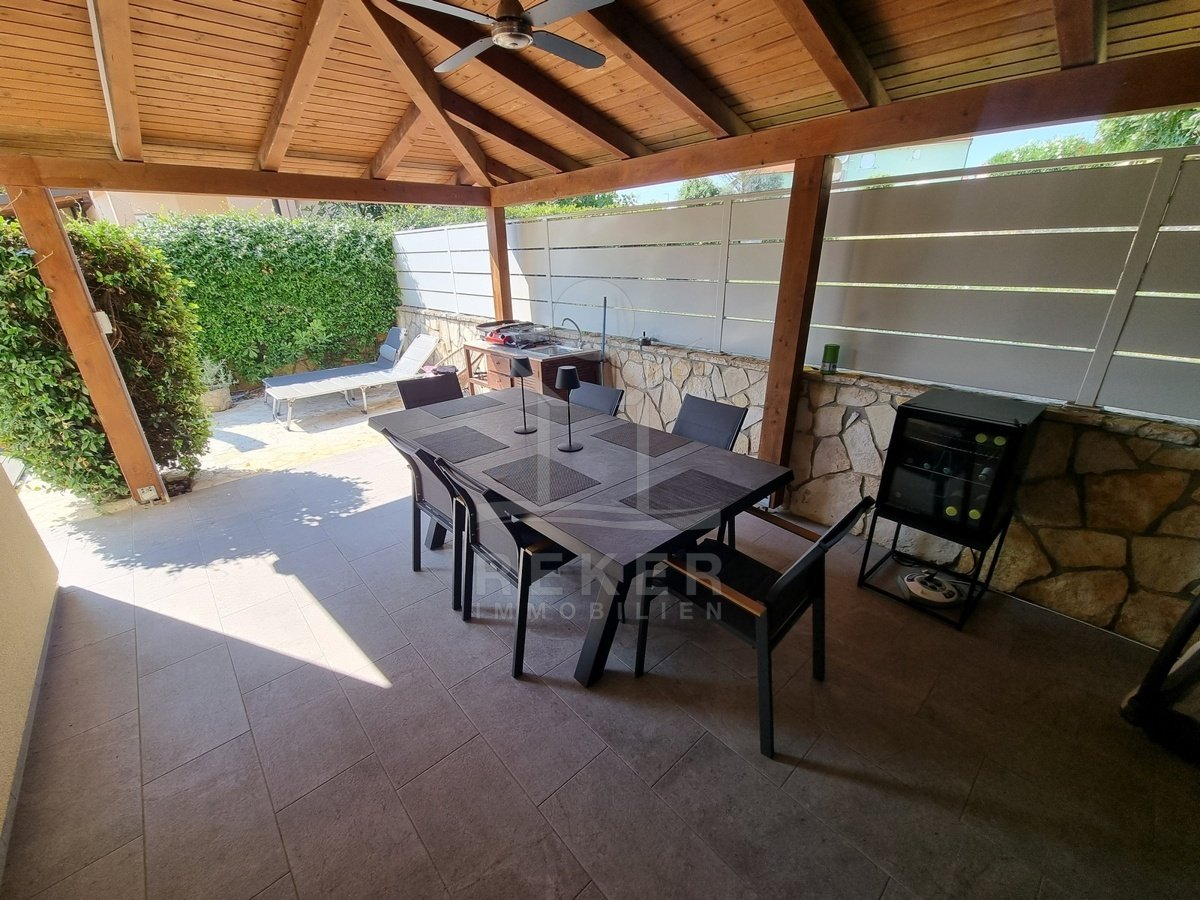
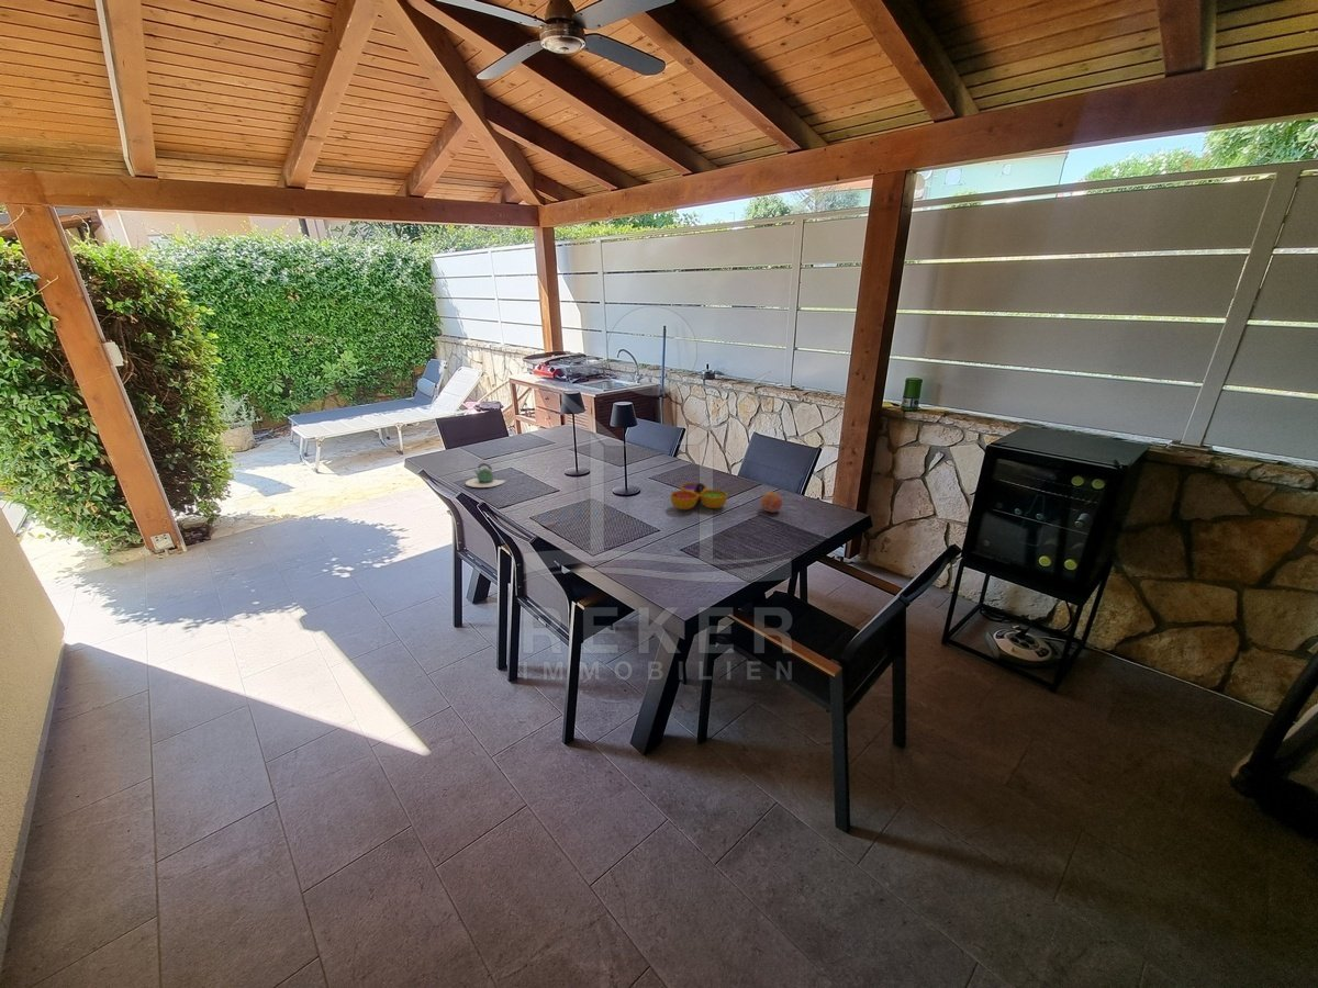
+ fruit [760,491,783,514]
+ decorative bowl [669,482,728,510]
+ teapot [465,462,506,489]
